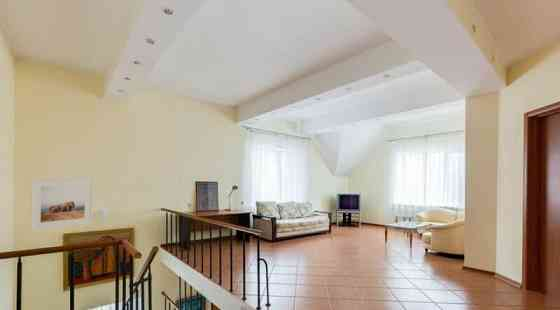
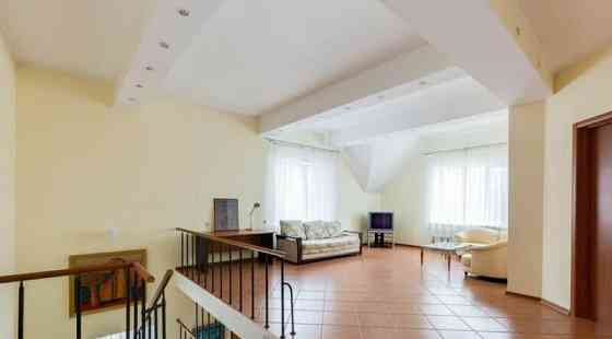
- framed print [29,177,95,232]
